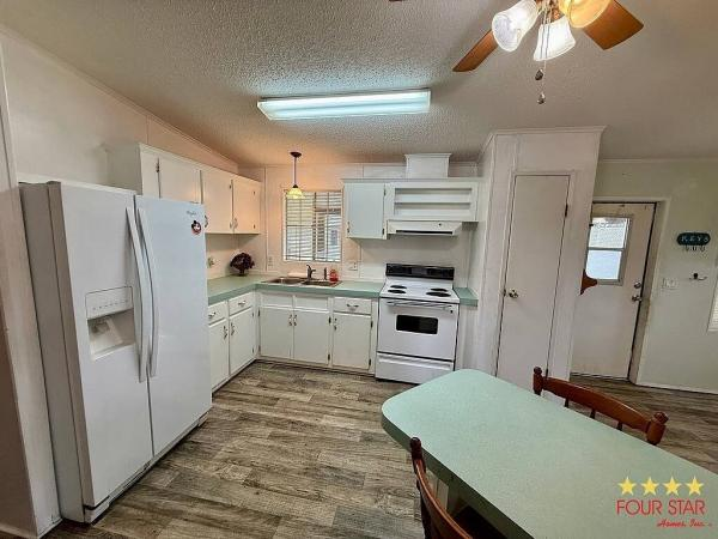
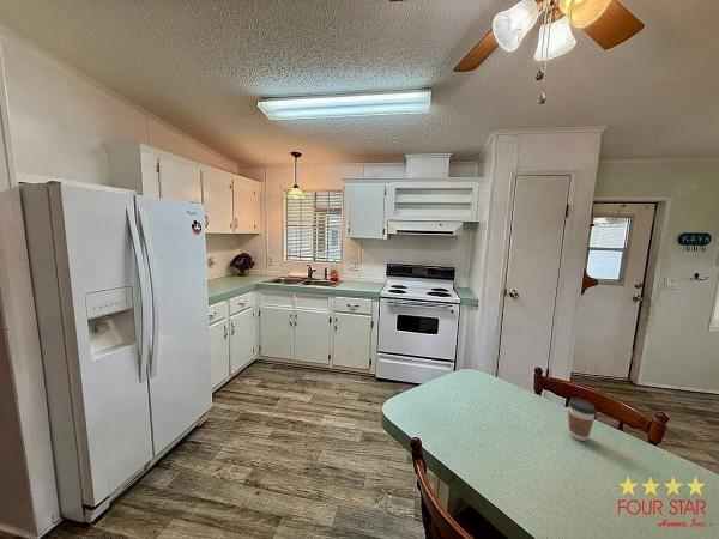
+ coffee cup [567,396,597,442]
